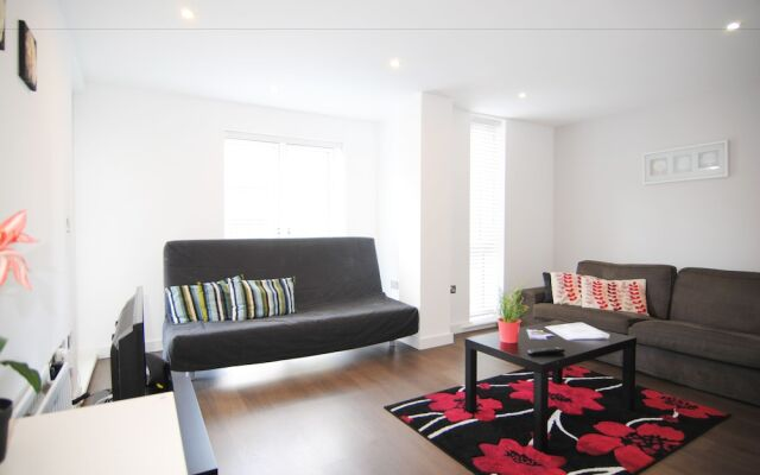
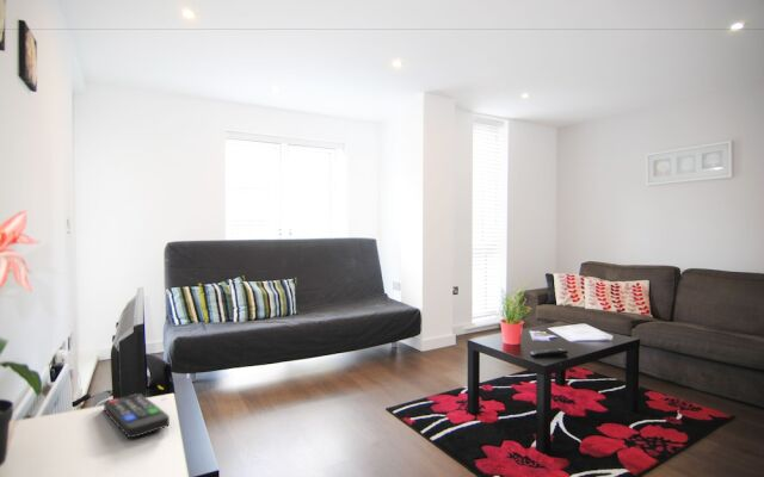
+ remote control [103,392,171,439]
